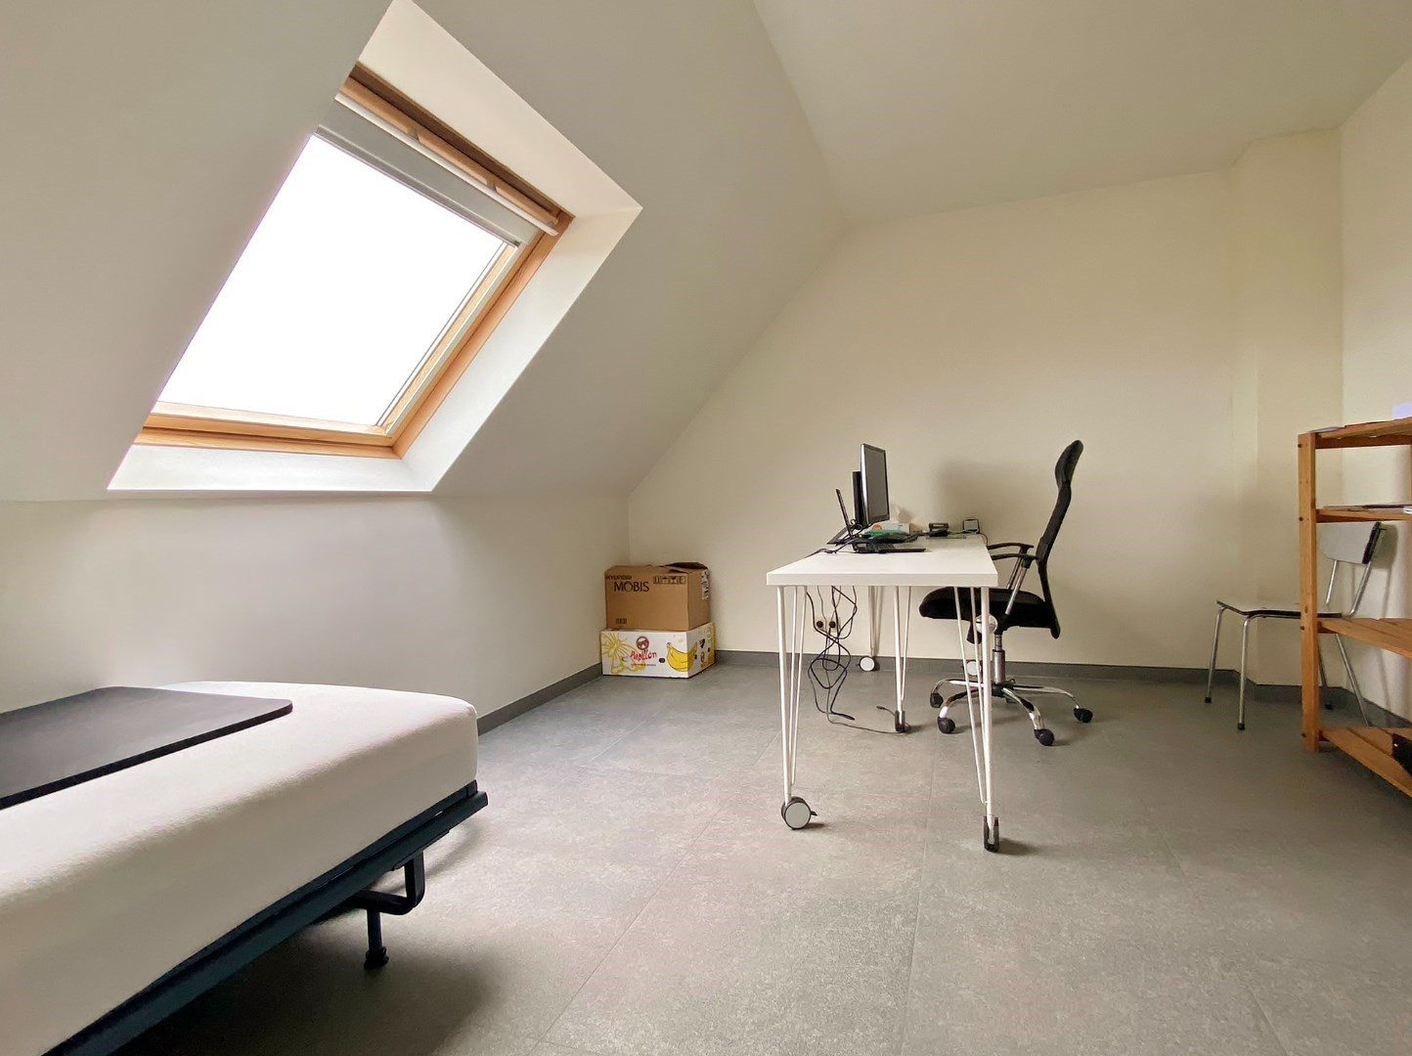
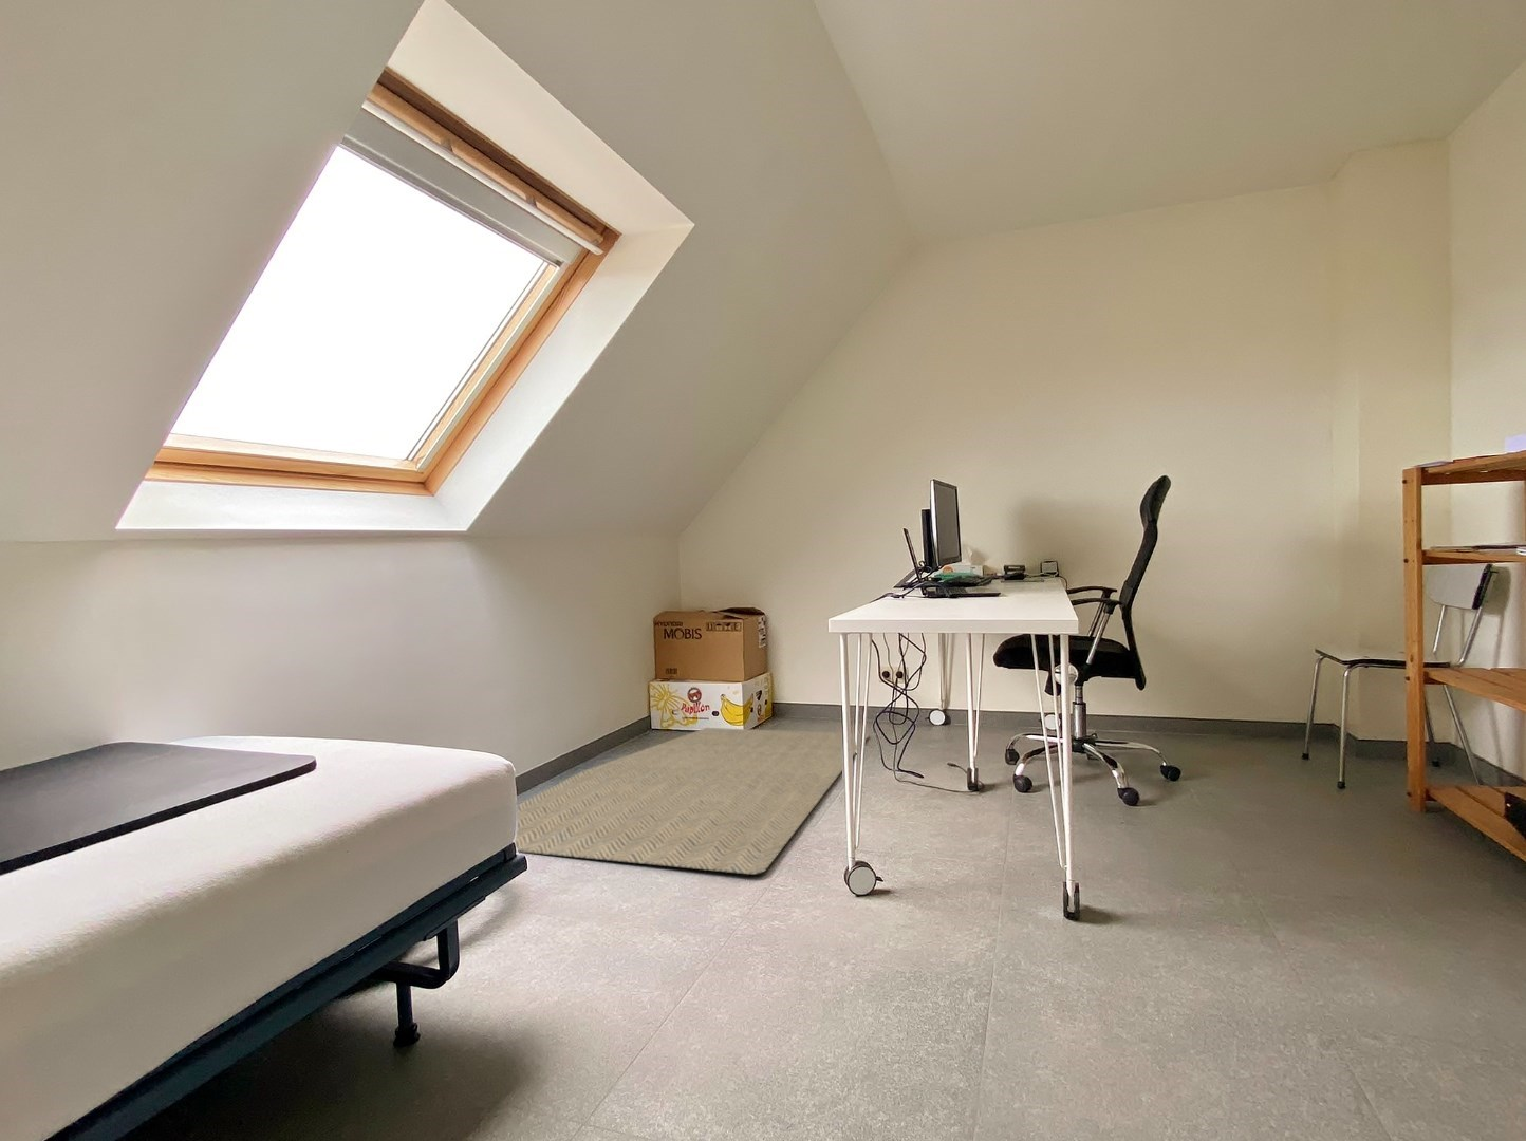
+ rug [514,726,870,876]
